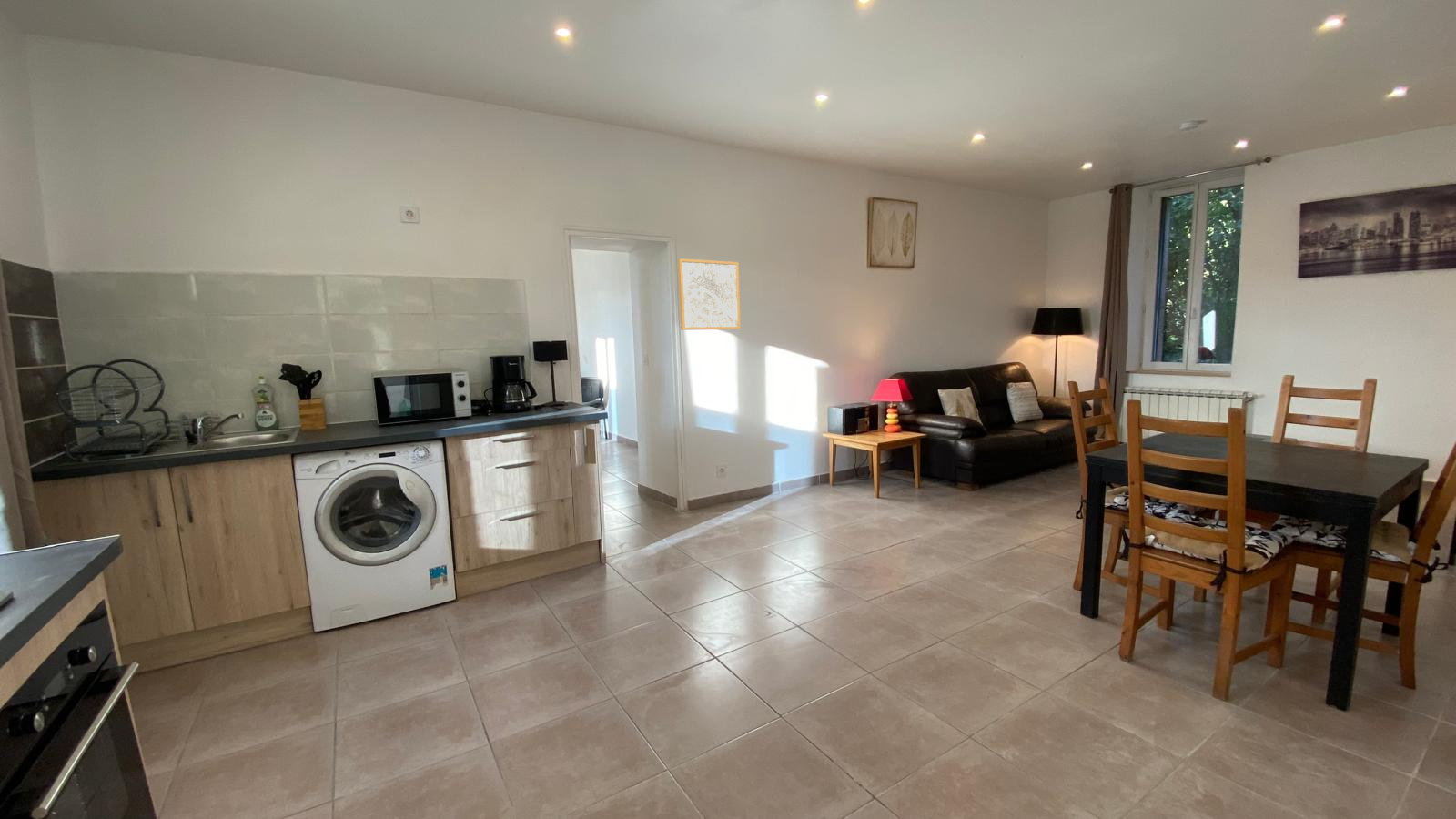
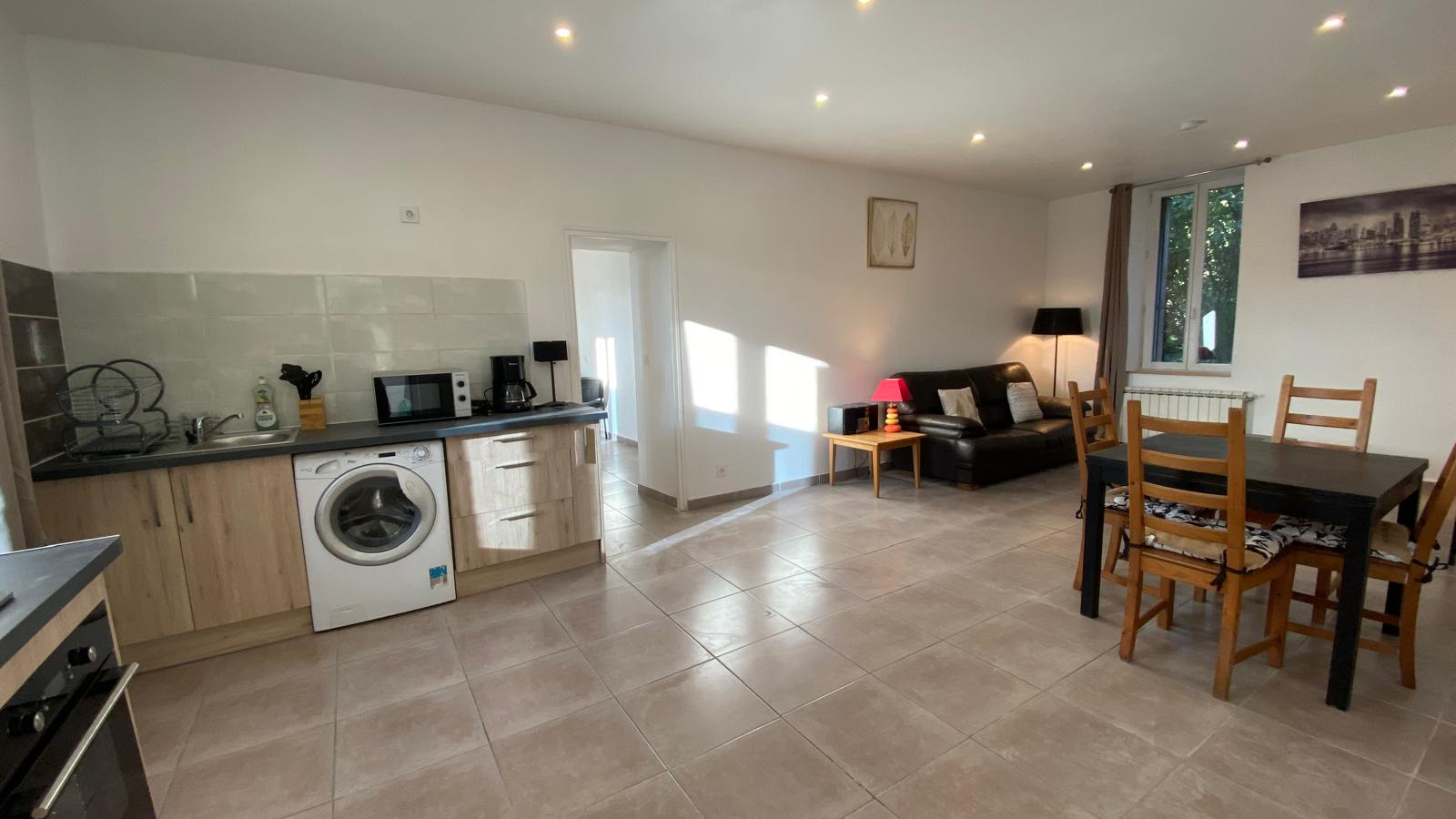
- wall art [677,258,742,331]
